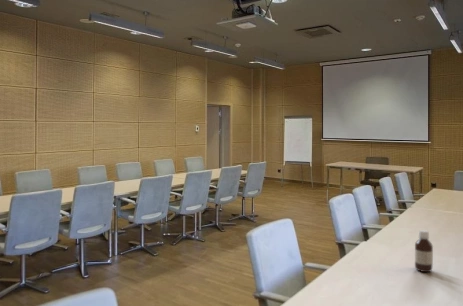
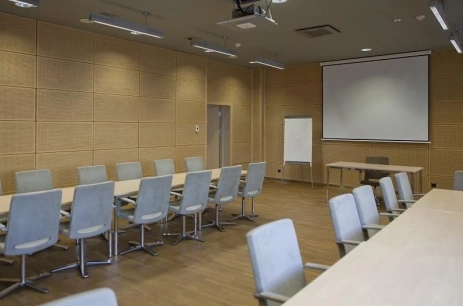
- bottle [414,229,434,273]
